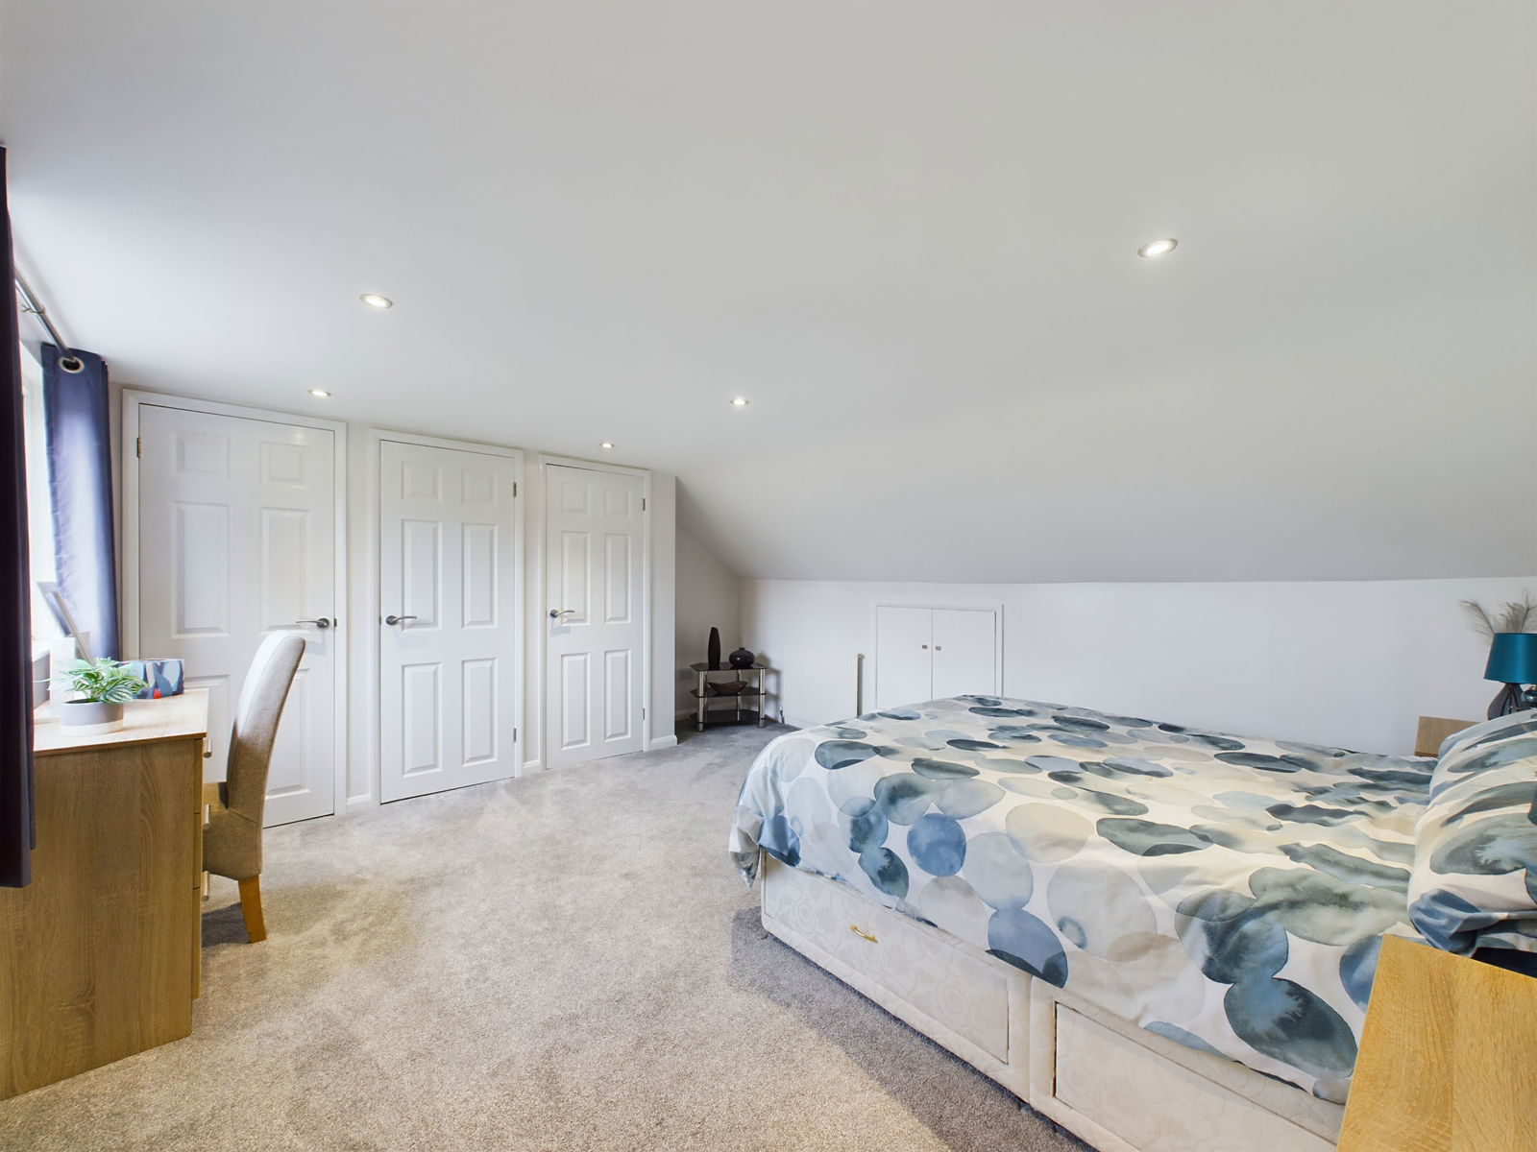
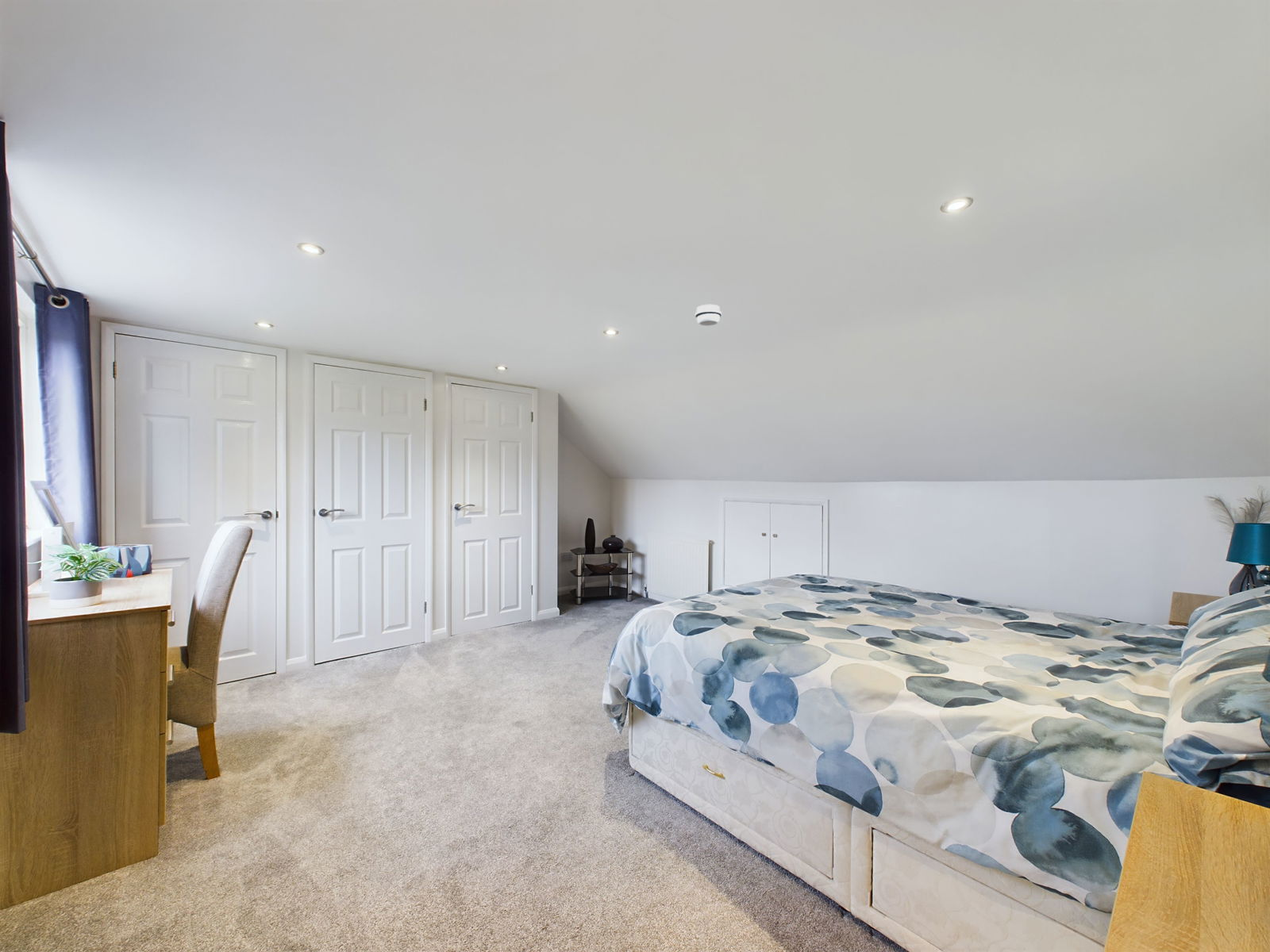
+ smoke detector [695,304,722,327]
